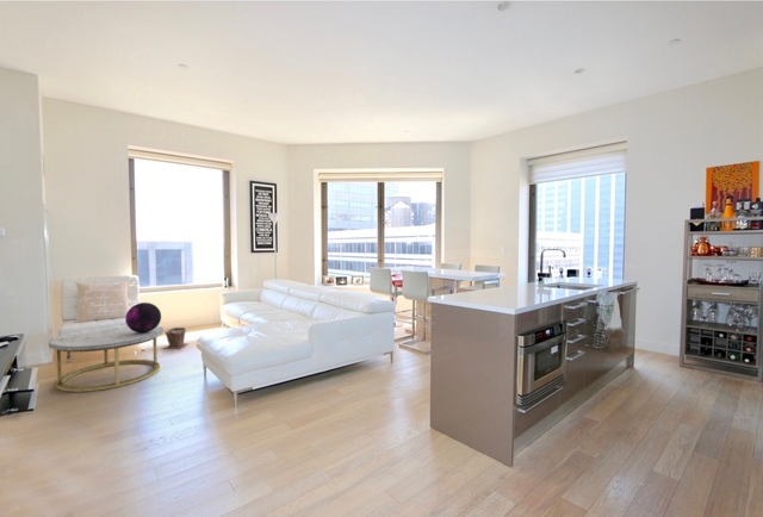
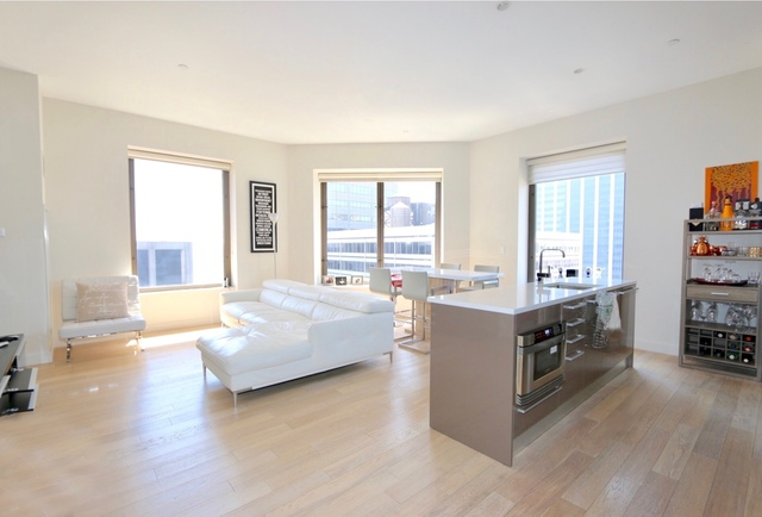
- coffee table [48,324,165,393]
- decorative orb [124,301,162,332]
- plant pot [162,325,190,350]
